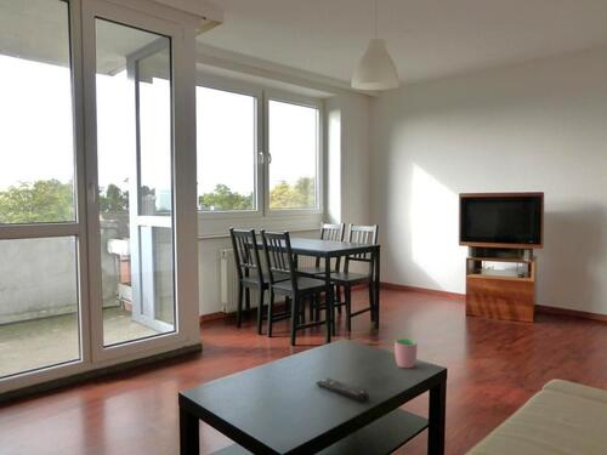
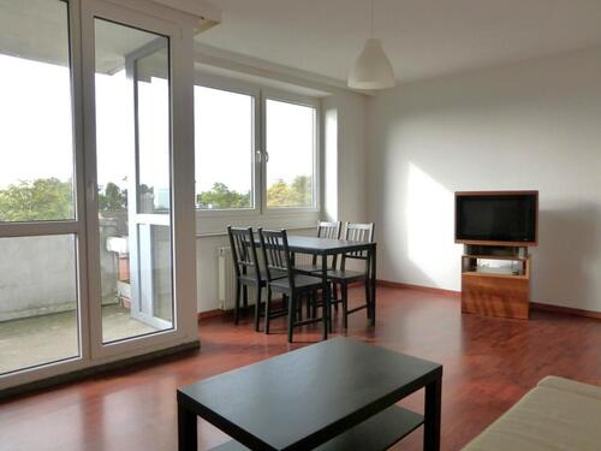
- remote control [316,377,370,404]
- cup [393,337,418,369]
